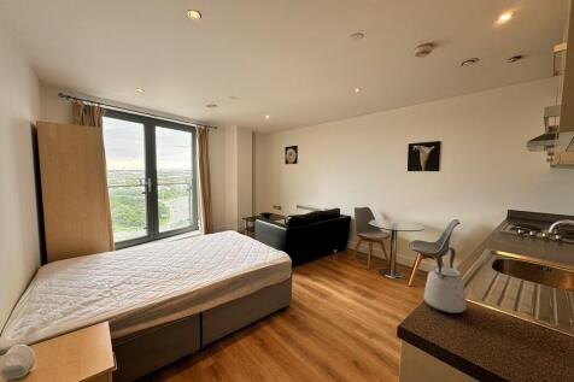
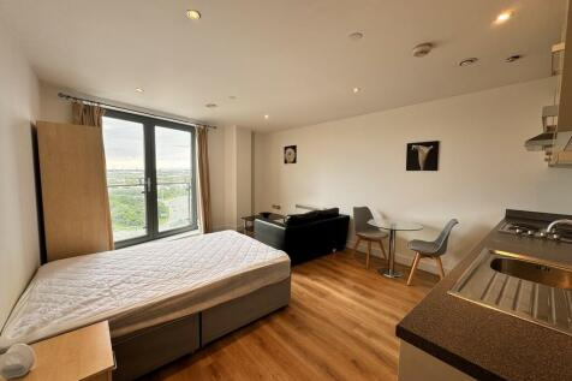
- kettle [423,246,467,315]
